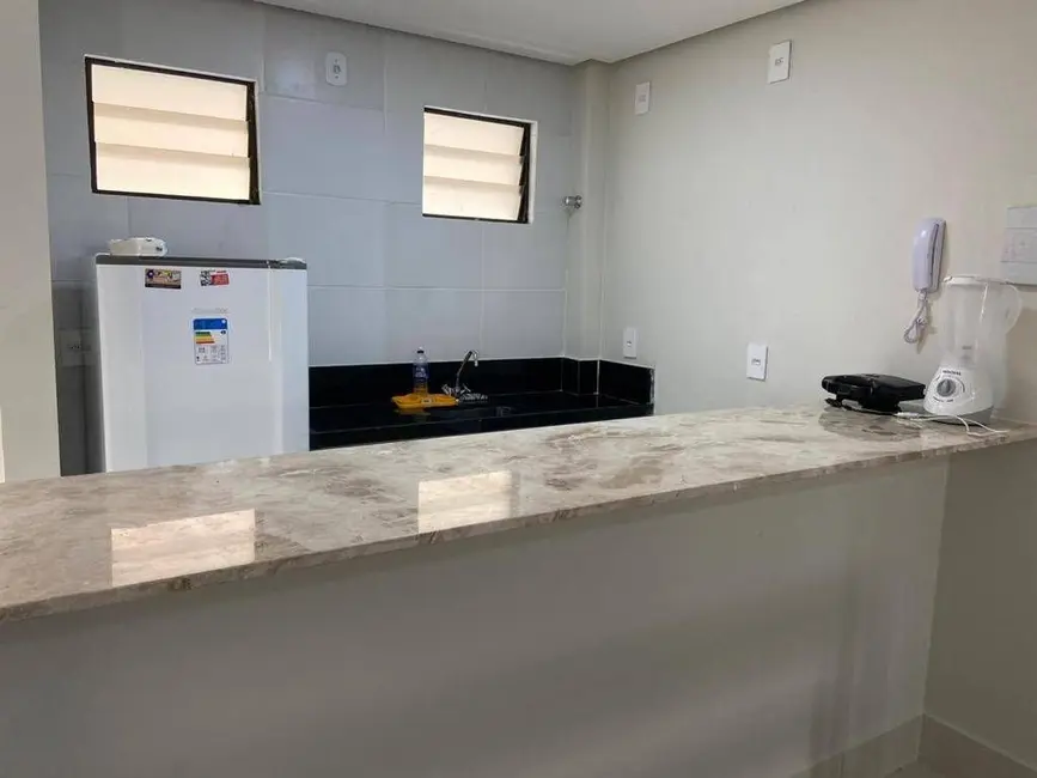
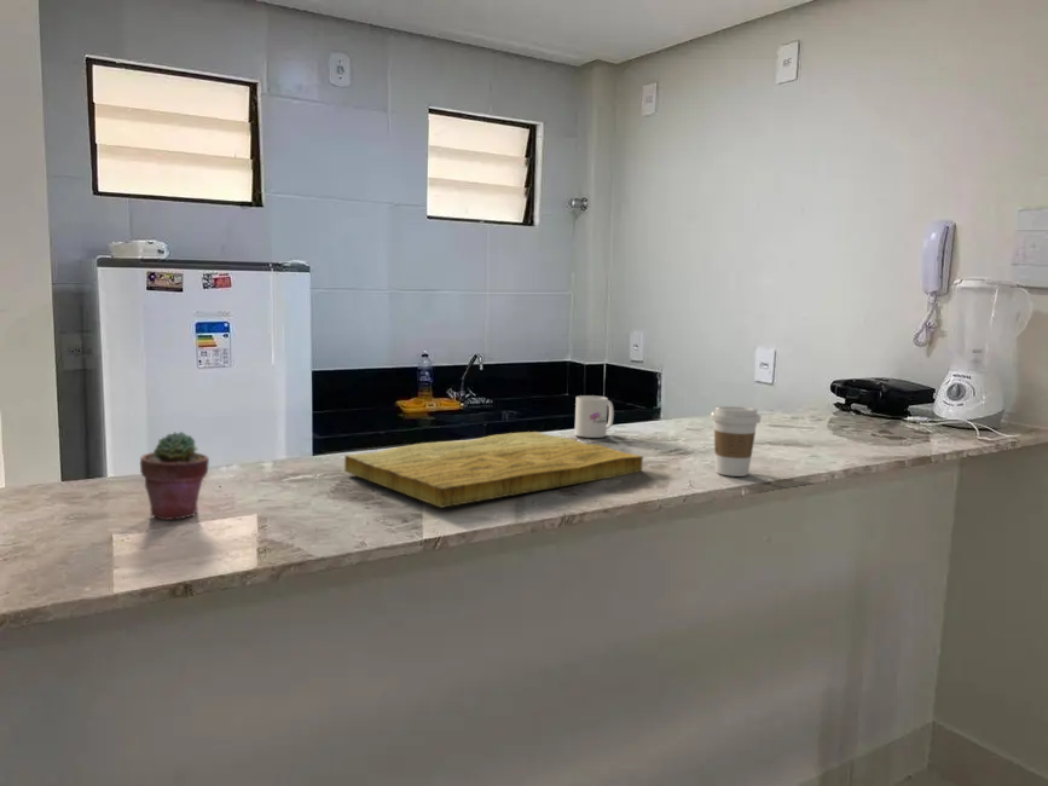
+ potted succulent [139,430,210,521]
+ coffee cup [710,405,762,478]
+ cutting board [343,430,644,509]
+ mug [573,394,615,439]
